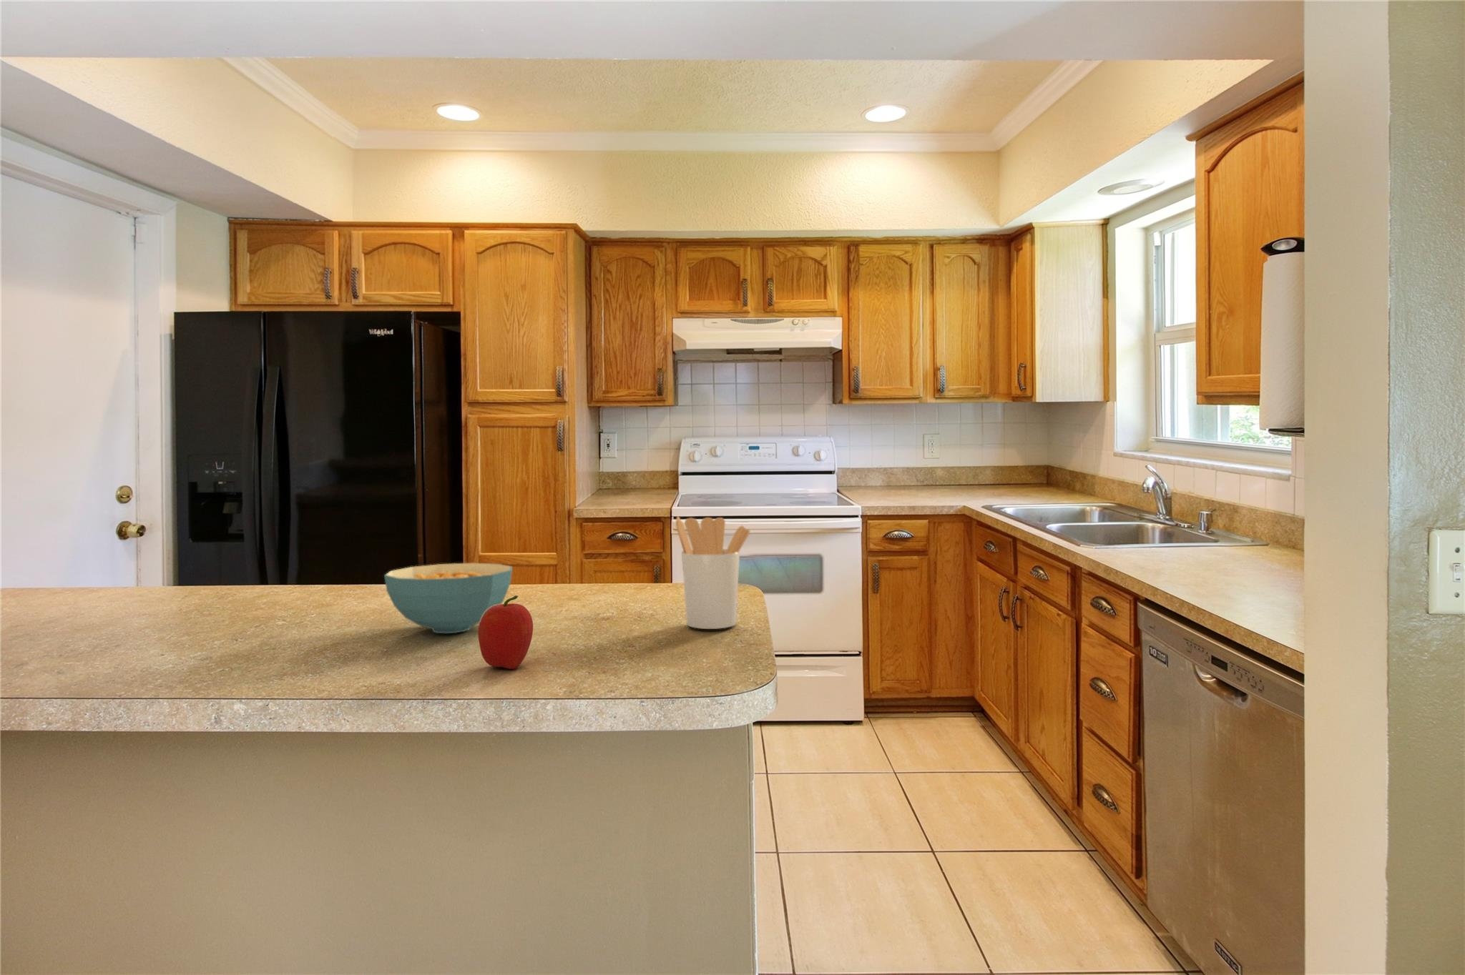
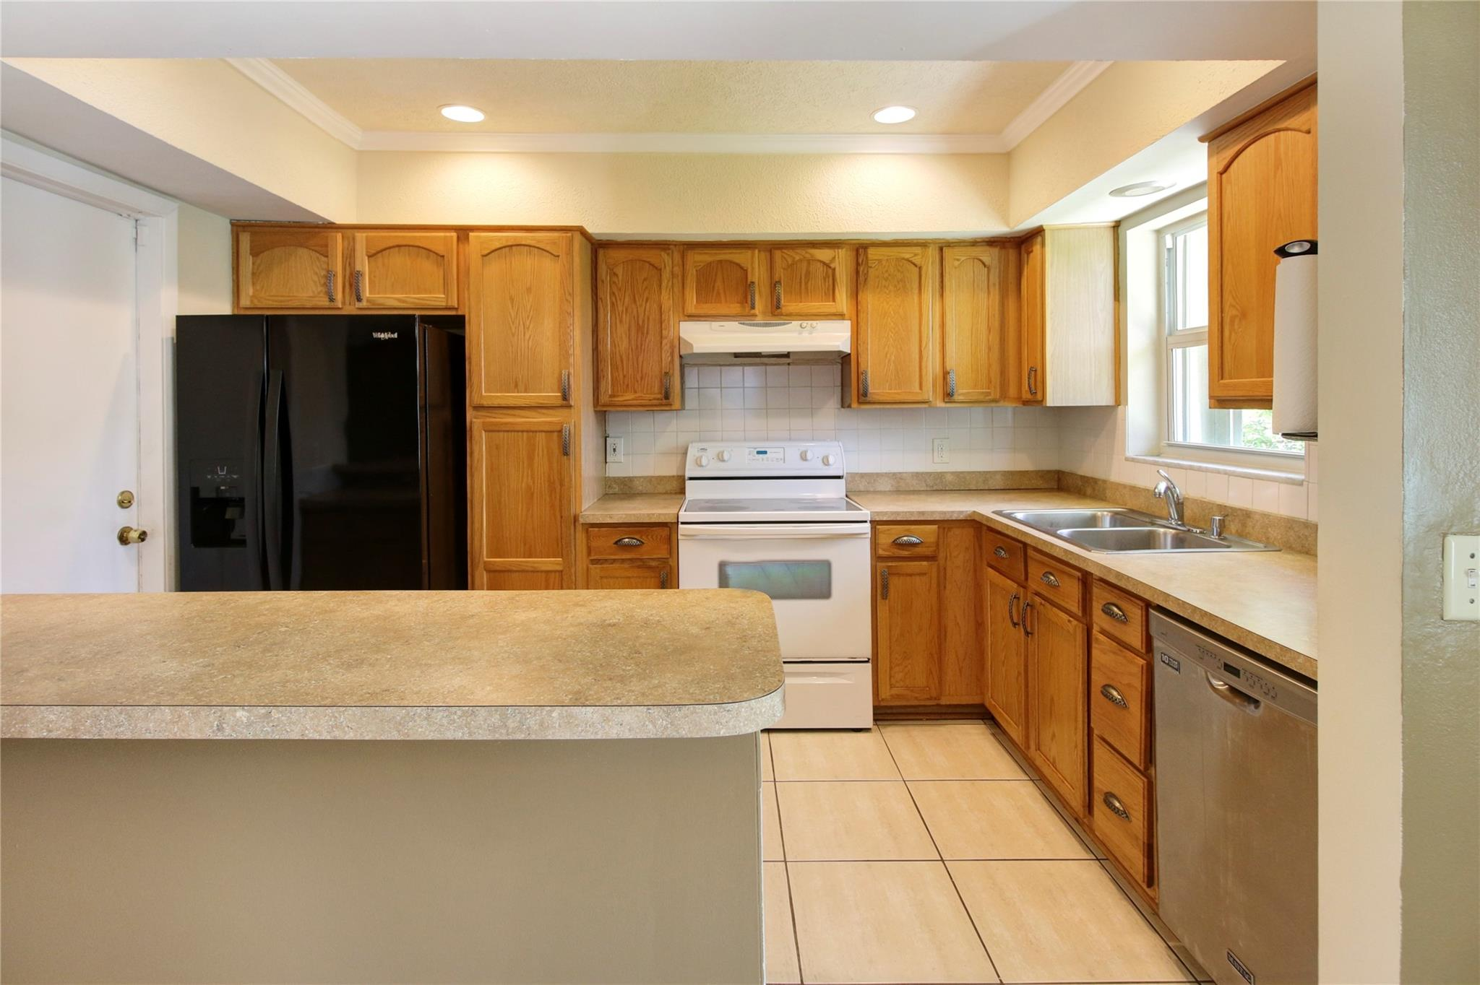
- cereal bowl [383,563,513,634]
- utensil holder [675,516,750,630]
- fruit [477,595,533,670]
